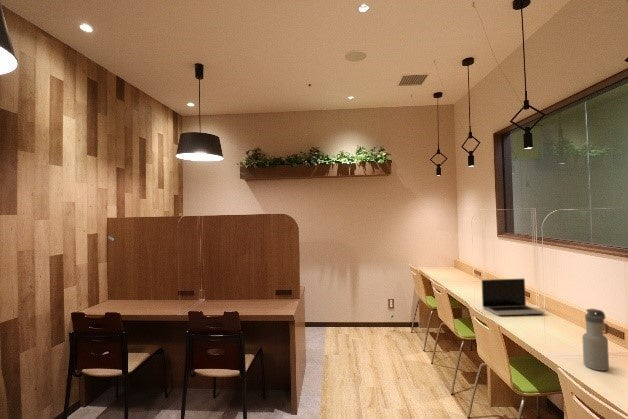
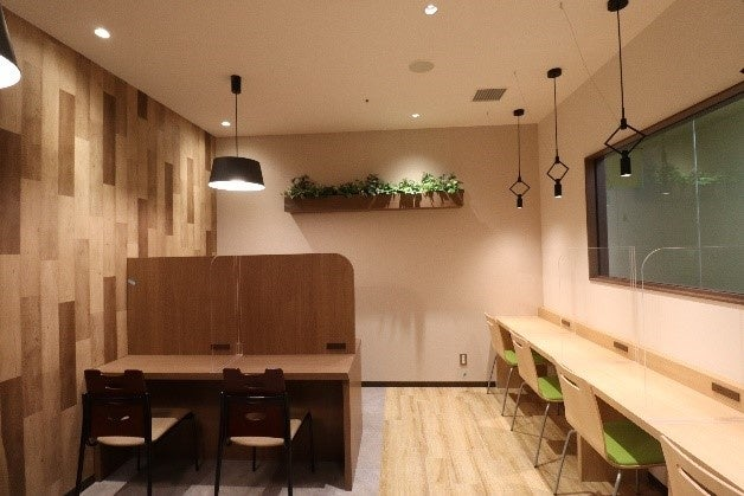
- laptop [480,277,545,316]
- water bottle [581,308,610,372]
